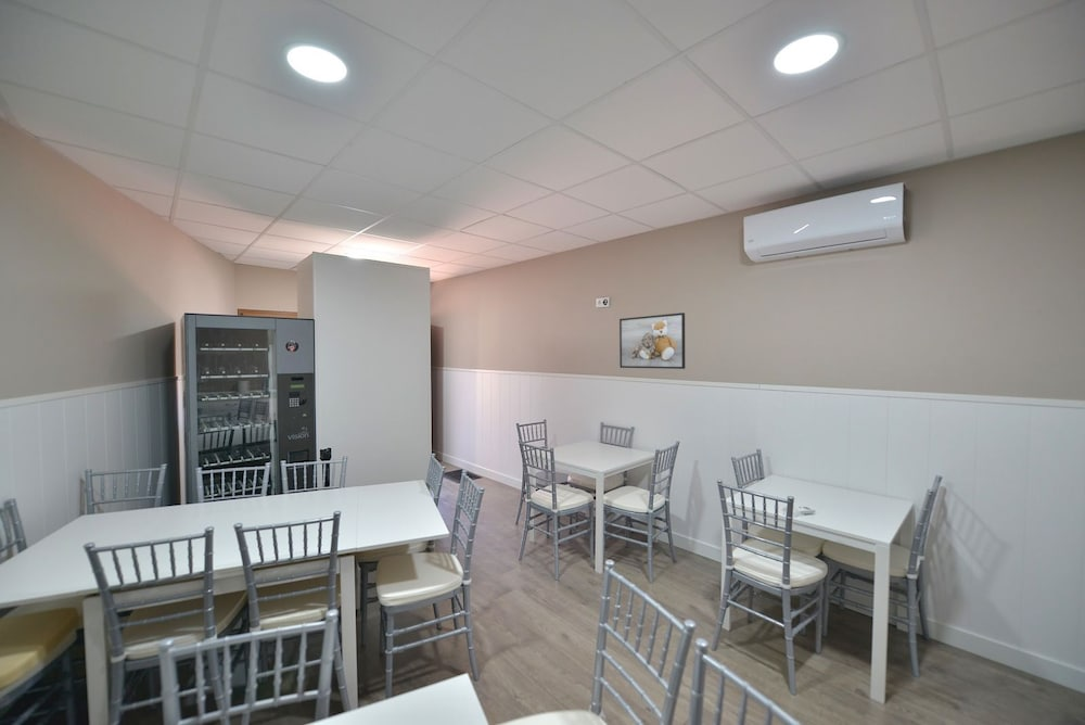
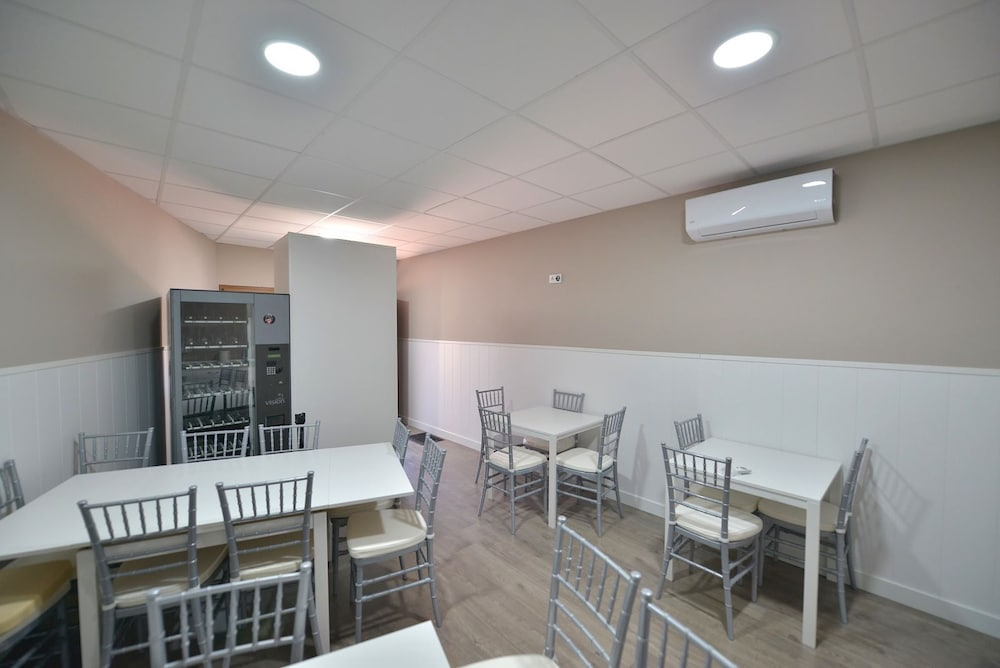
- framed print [618,311,686,370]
